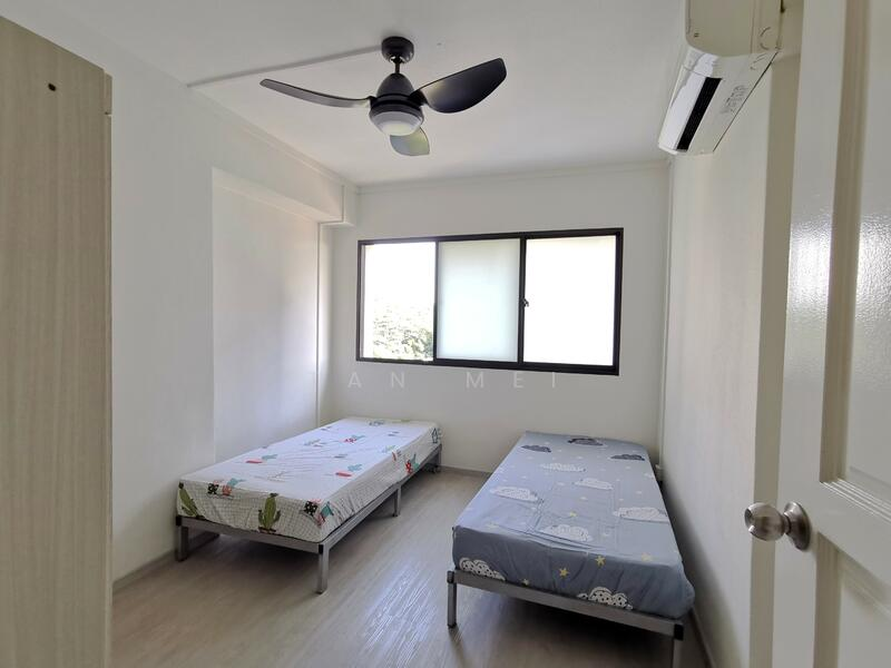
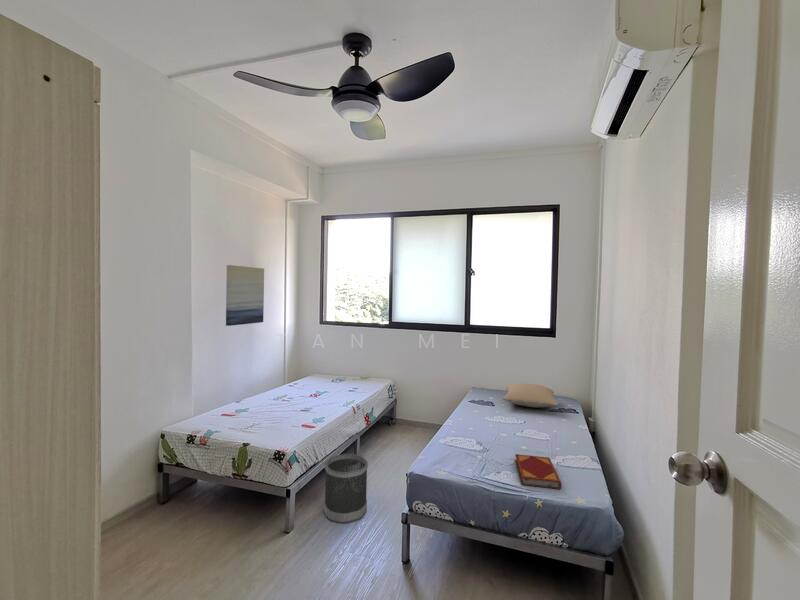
+ wall art [225,264,265,327]
+ pillow [502,382,559,408]
+ hardback book [514,453,562,490]
+ wastebasket [323,453,369,525]
